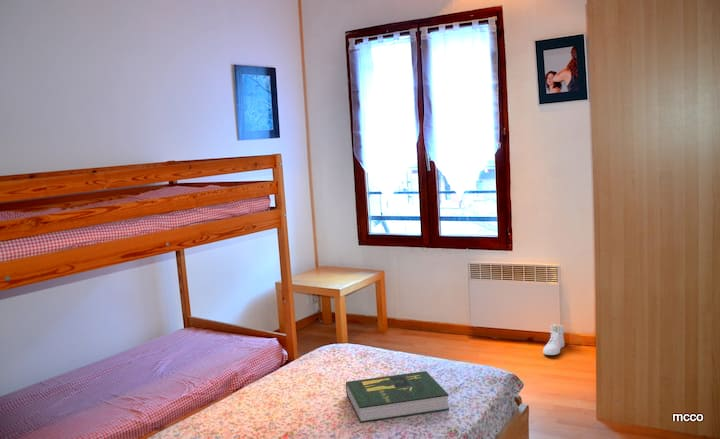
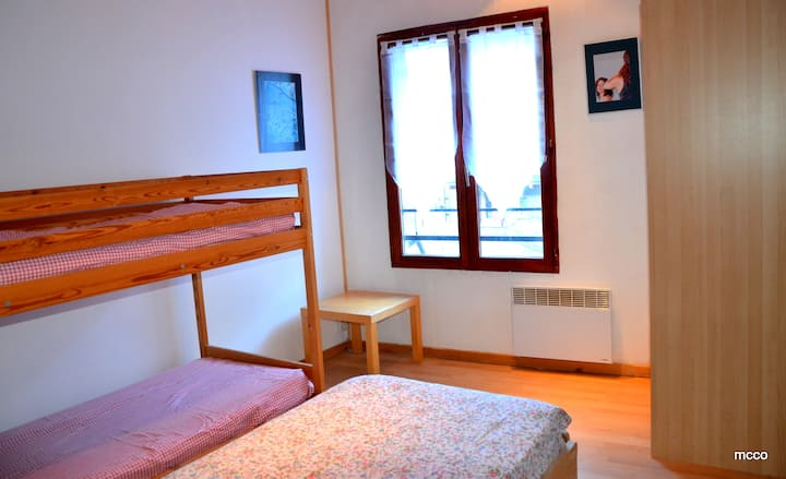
- sneaker [542,324,566,356]
- book [345,370,450,424]
